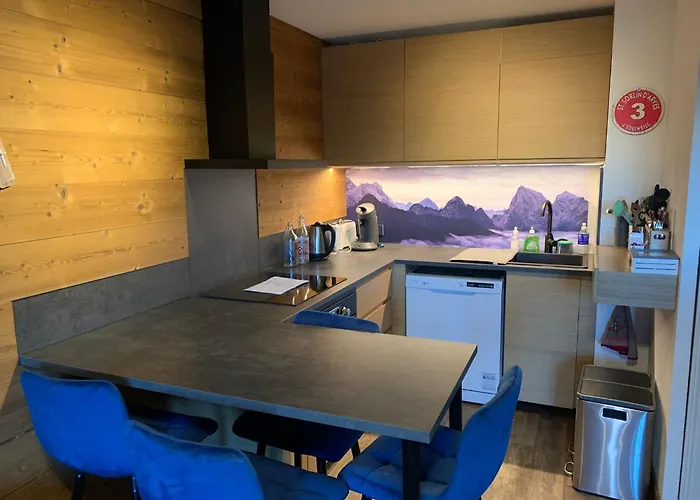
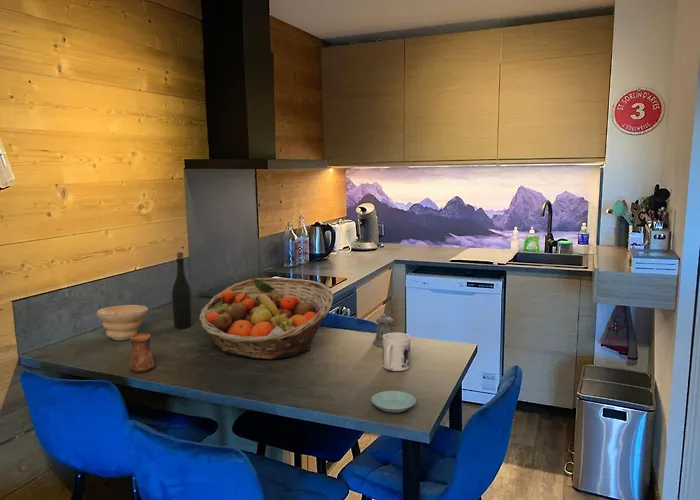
+ bottle [171,251,193,329]
+ pepper shaker [372,314,395,348]
+ bowl [95,304,149,341]
+ saucer [370,390,417,414]
+ cup [129,333,156,373]
+ mug [382,332,411,372]
+ fruit basket [198,277,334,360]
